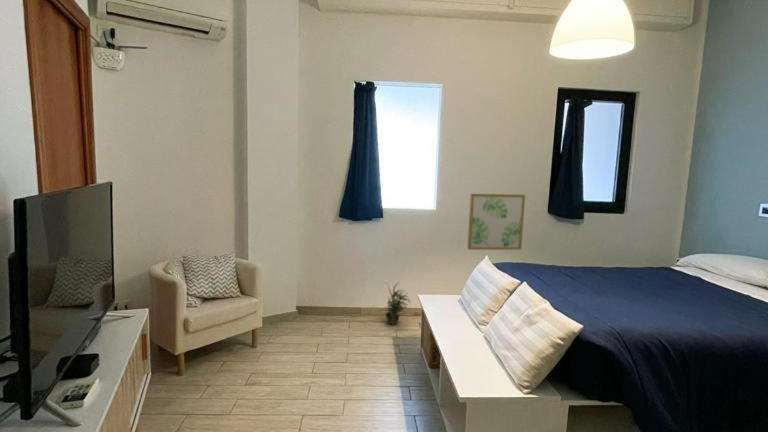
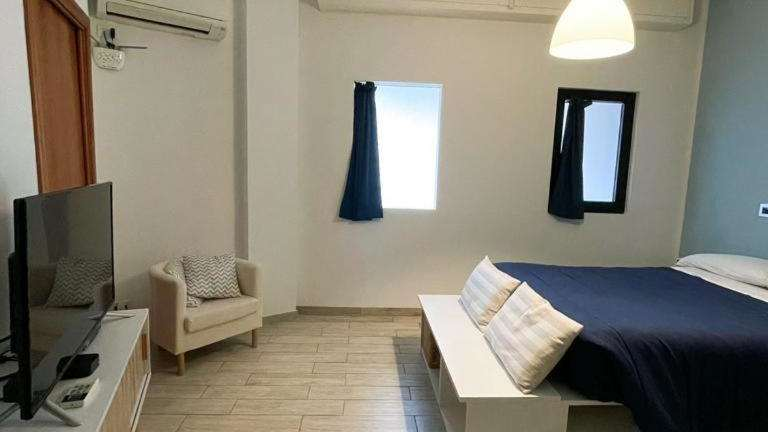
- potted plant [382,281,412,326]
- wall art [467,193,526,251]
